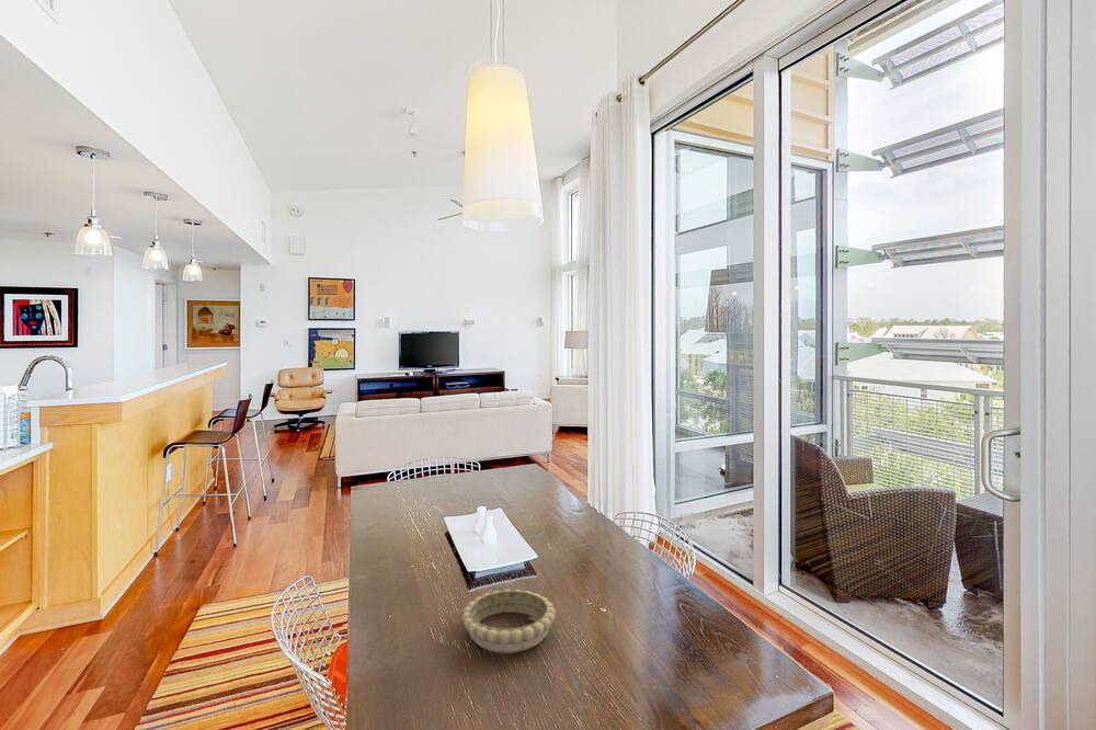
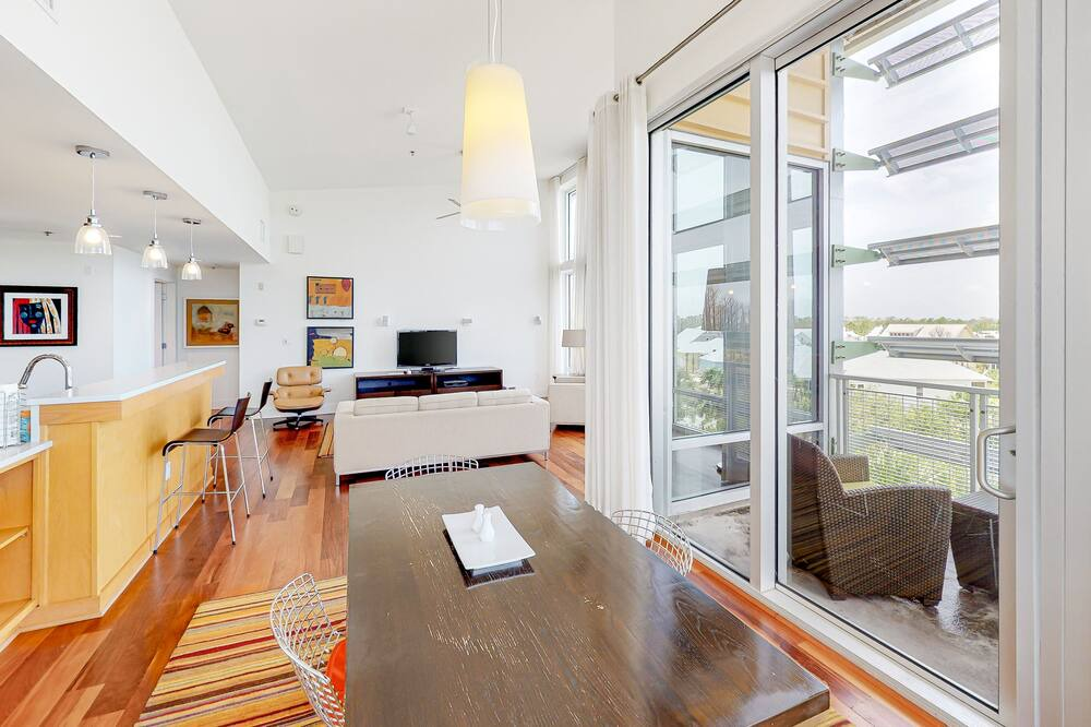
- decorative bowl [461,589,557,653]
